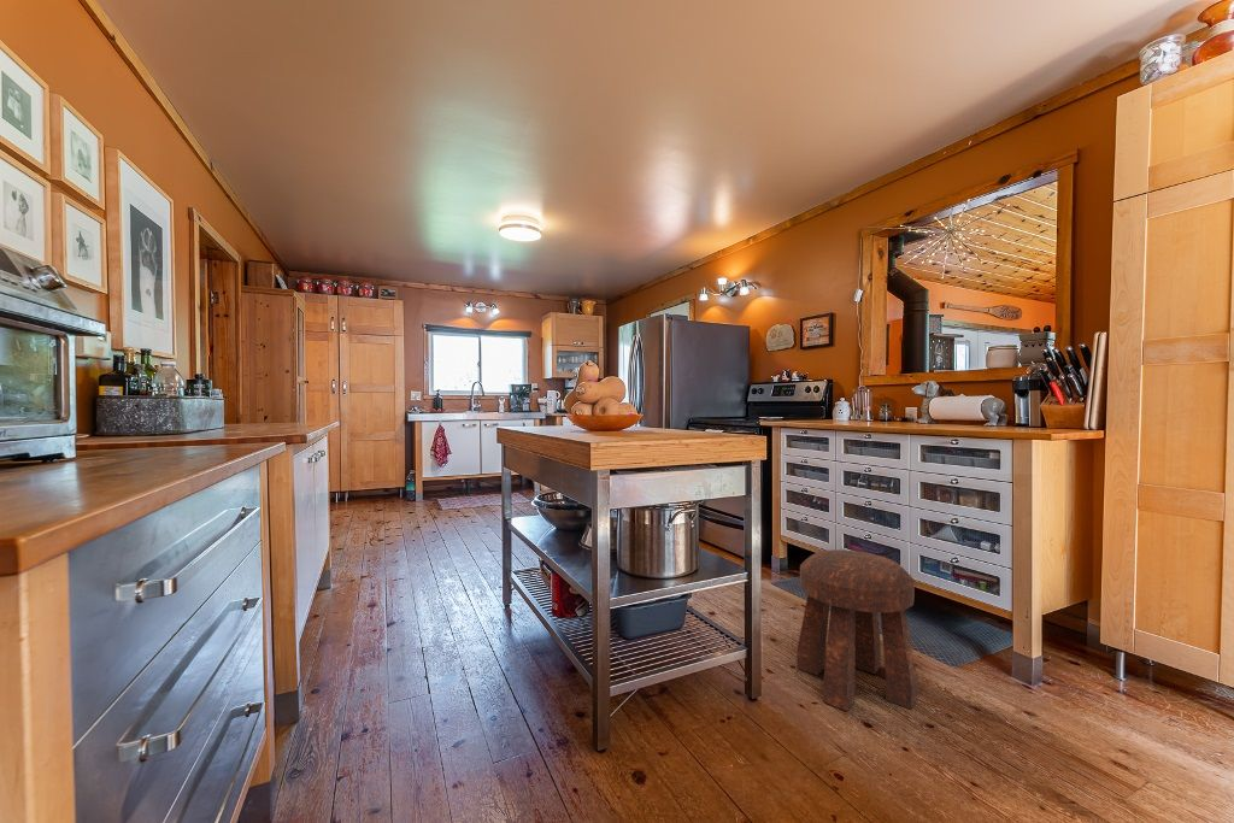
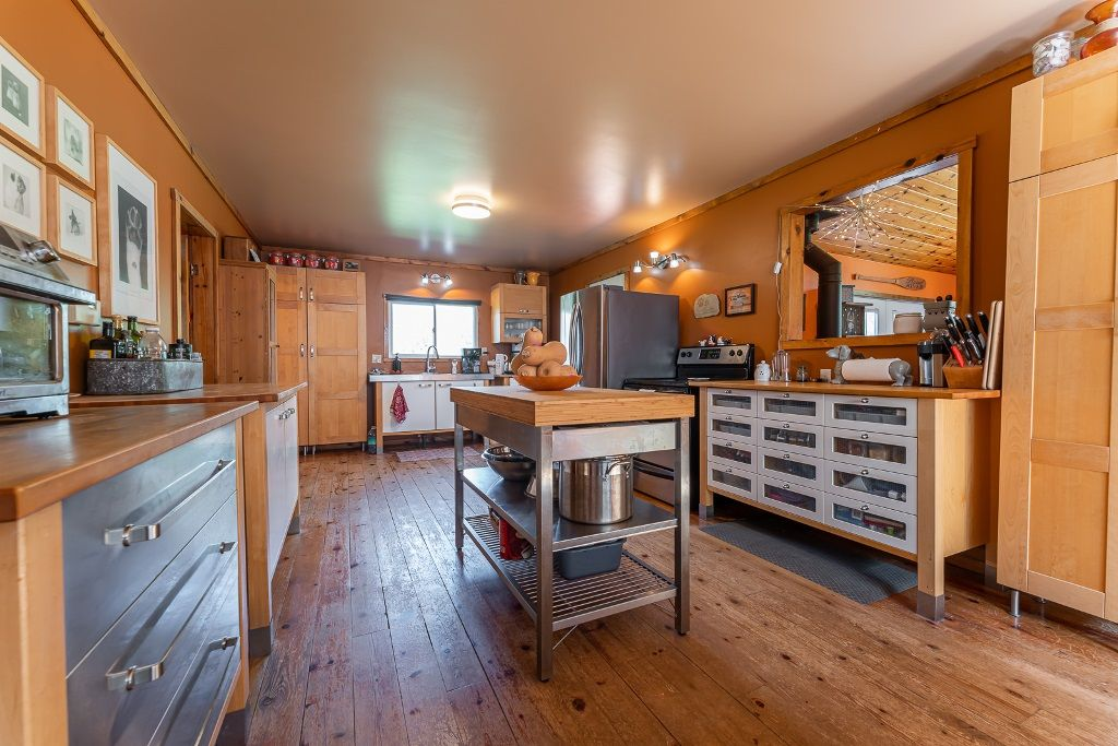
- stool [797,548,918,712]
